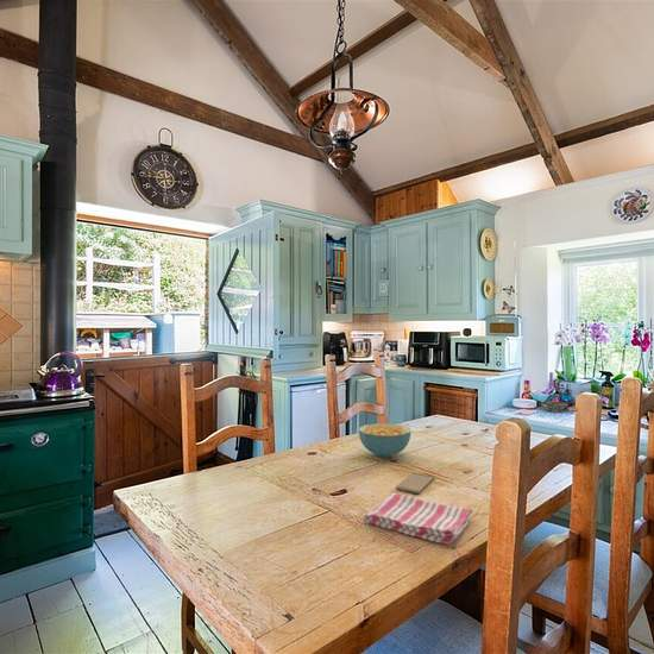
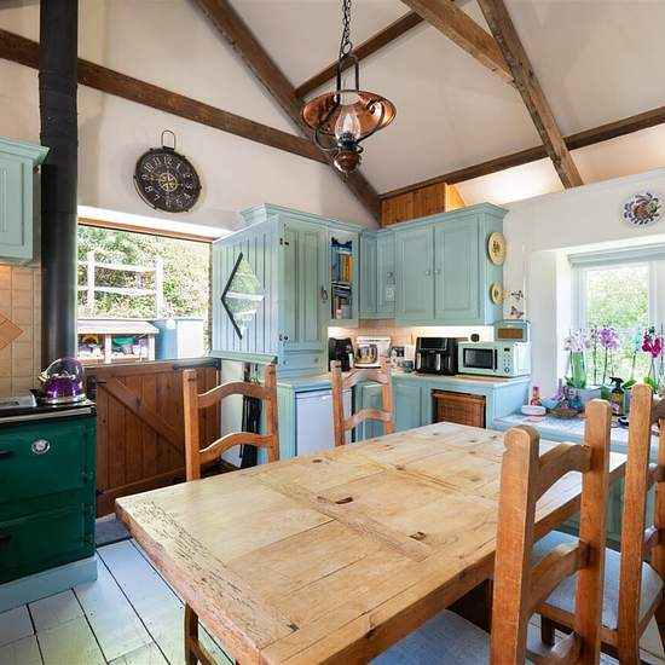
- cereal bowl [358,422,411,459]
- dish towel [361,492,473,546]
- smartphone [395,472,435,495]
